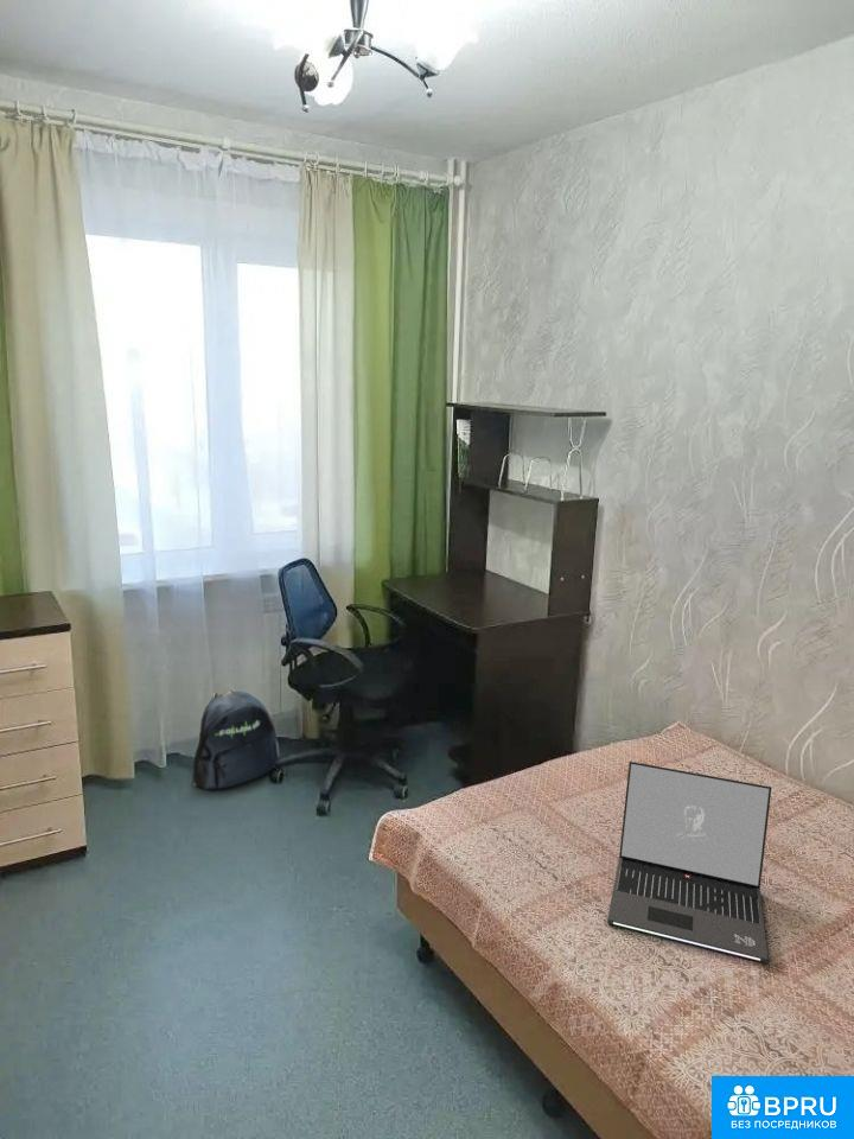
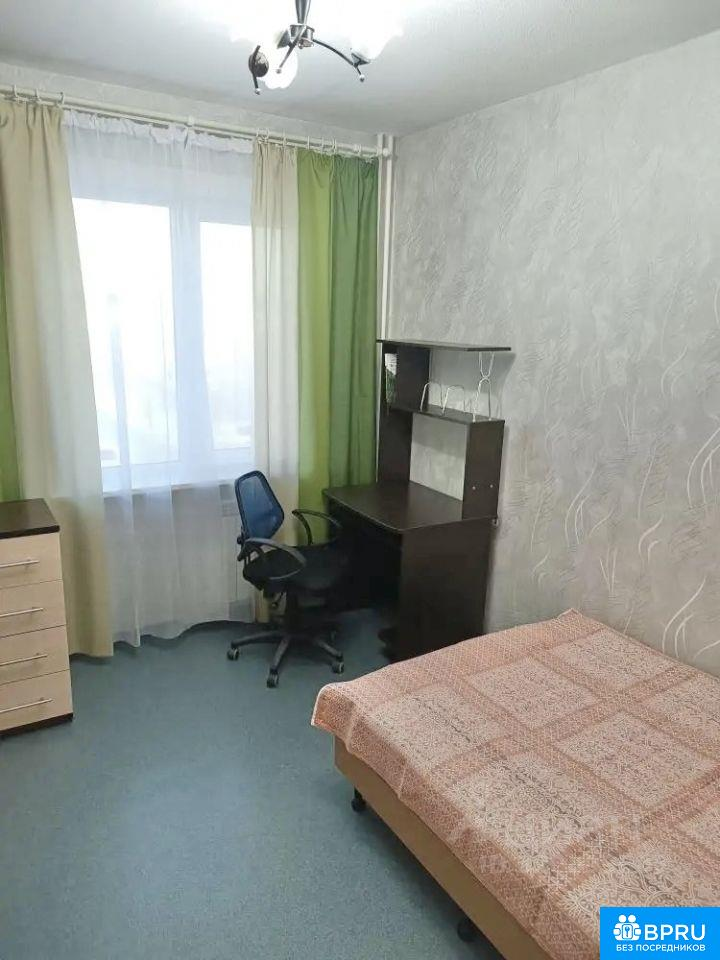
- backpack [192,688,281,790]
- laptop [606,761,773,963]
